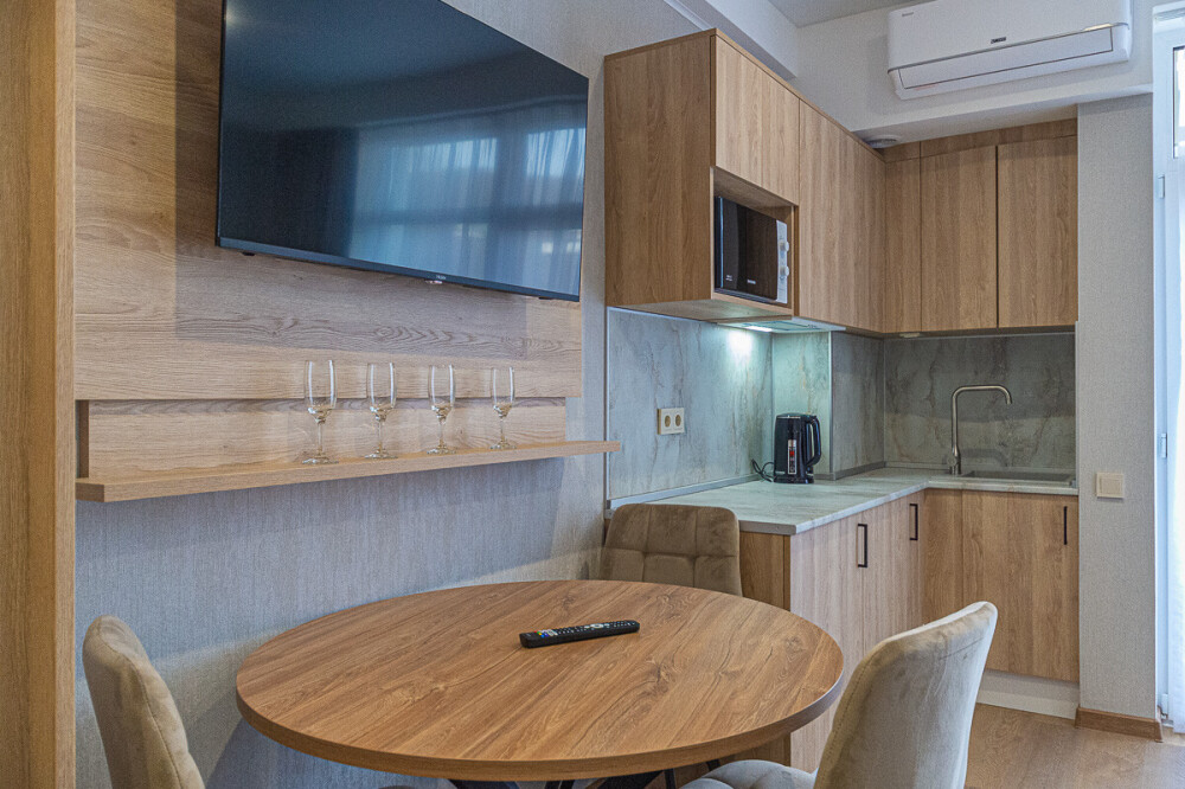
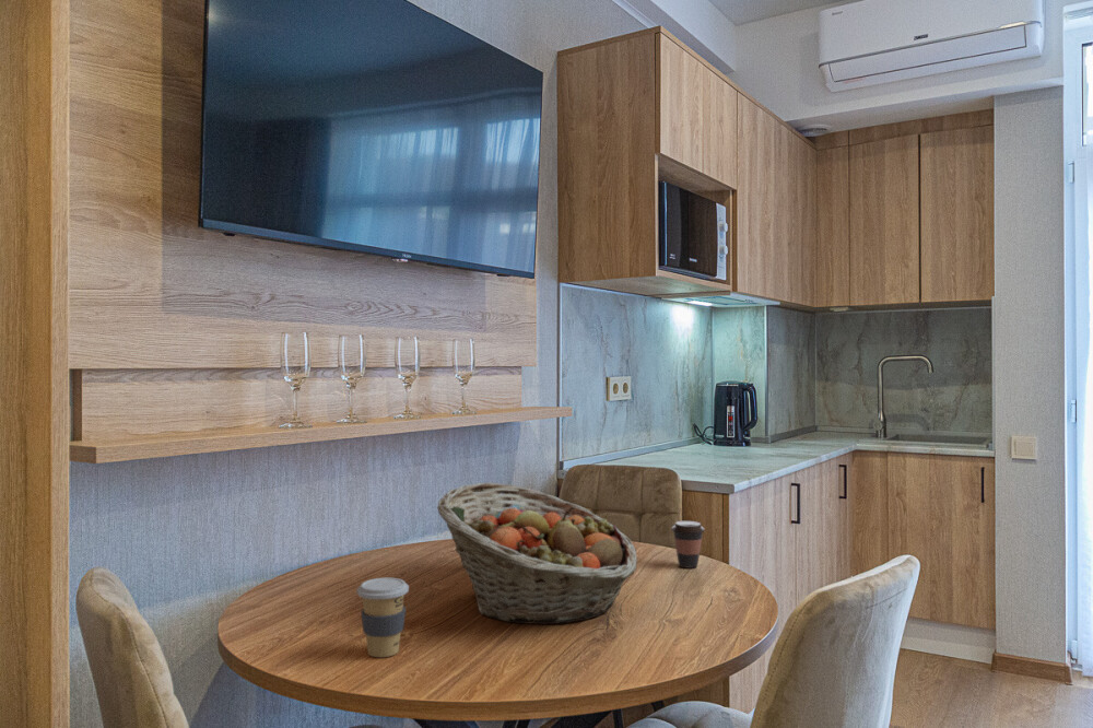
+ coffee cup [671,520,706,570]
+ fruit basket [436,481,638,625]
+ coffee cup [356,577,410,658]
